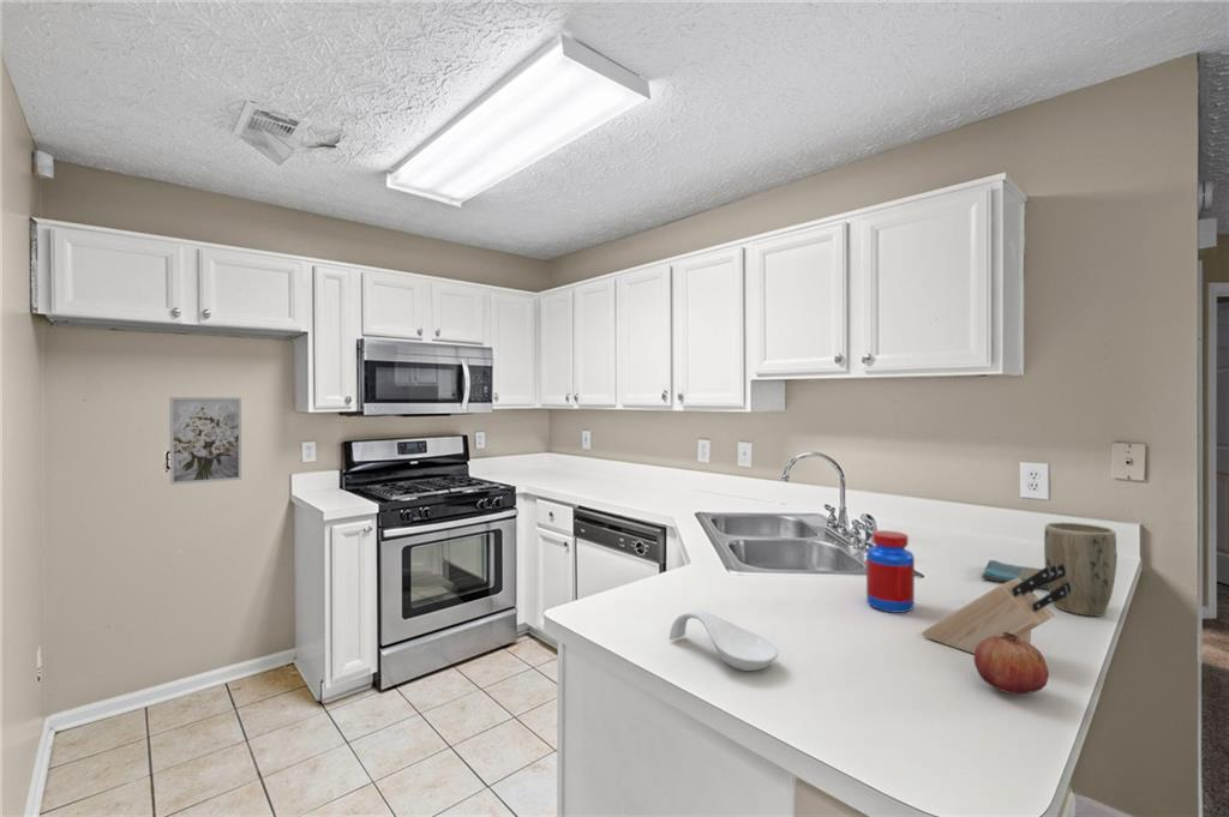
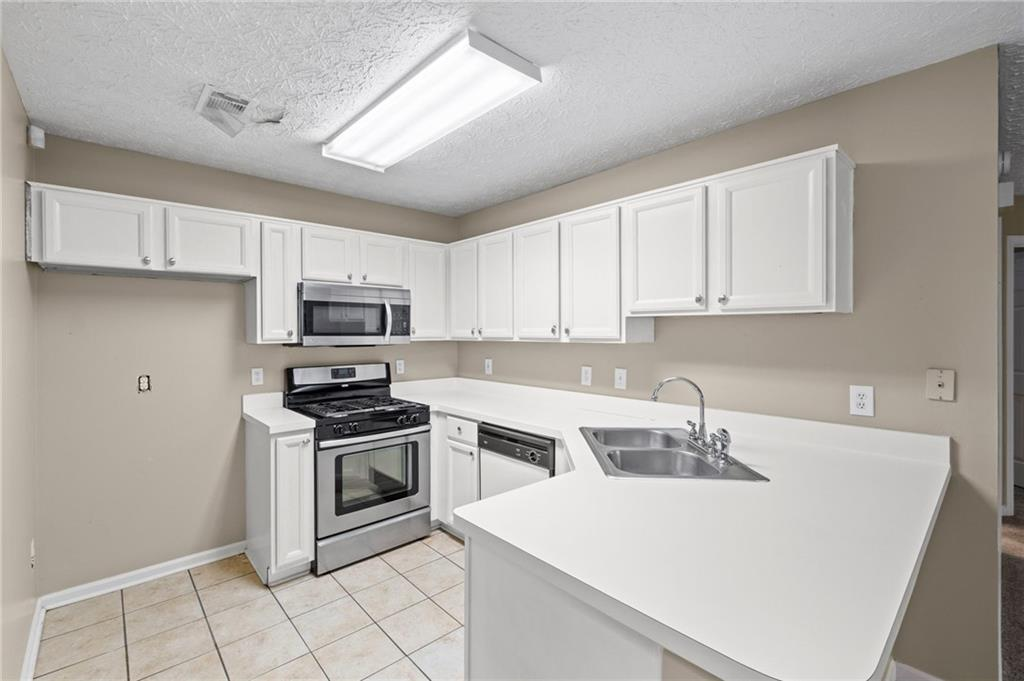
- spoon rest [669,608,780,672]
- dish towel [981,559,1049,590]
- plant pot [1043,521,1119,617]
- knife block [921,564,1072,655]
- fruit [972,631,1050,696]
- wall art [168,396,242,486]
- jar [865,529,916,614]
